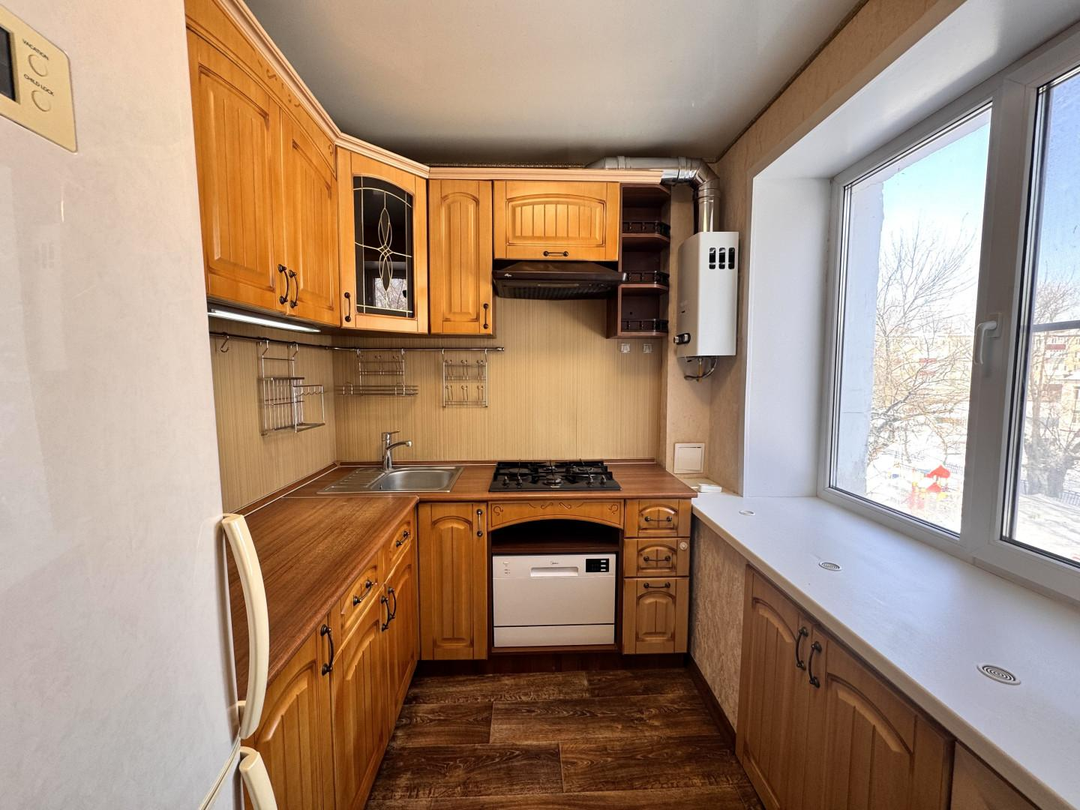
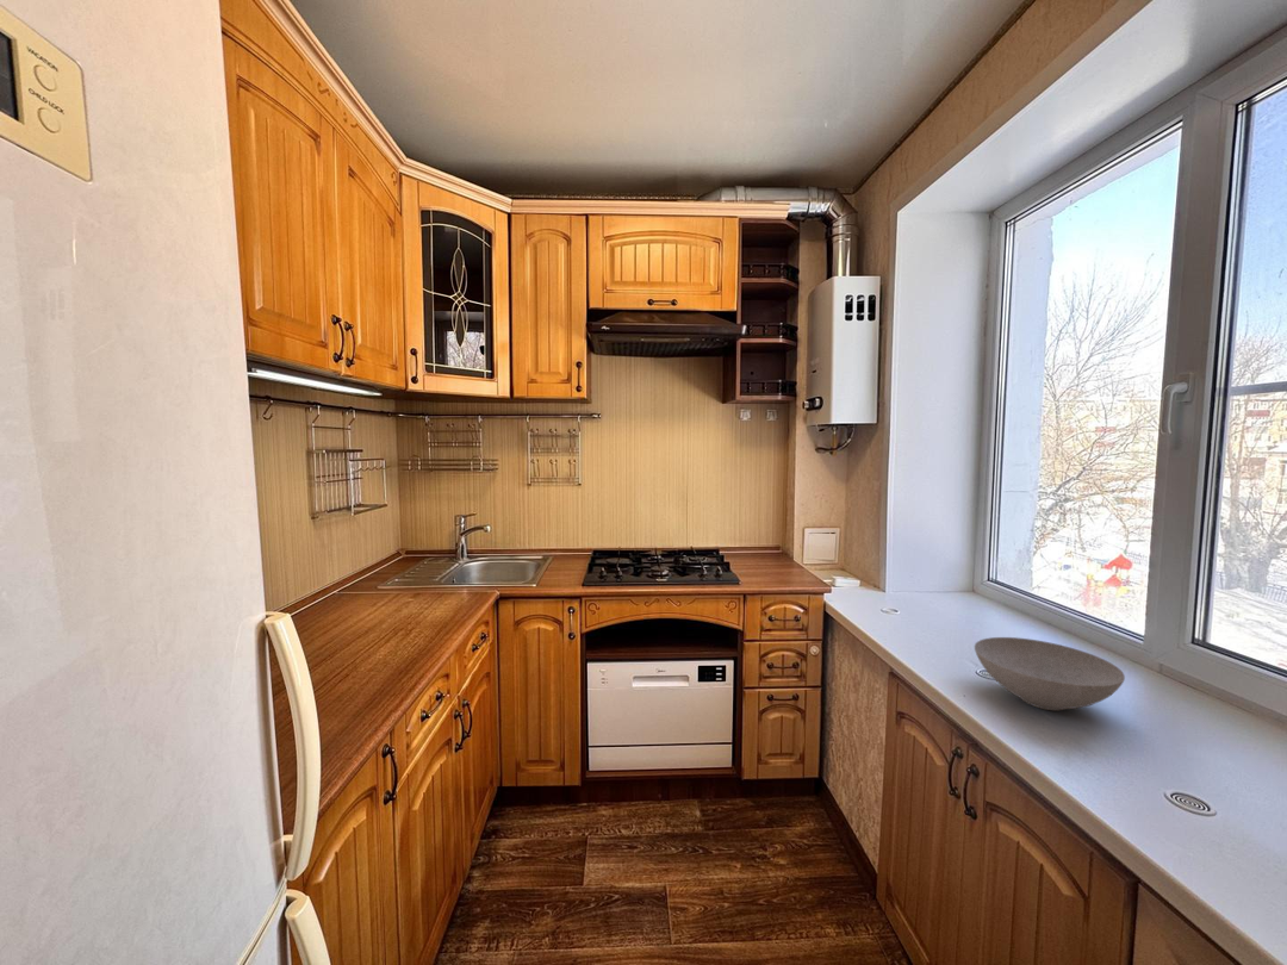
+ bowl [974,636,1126,712]
